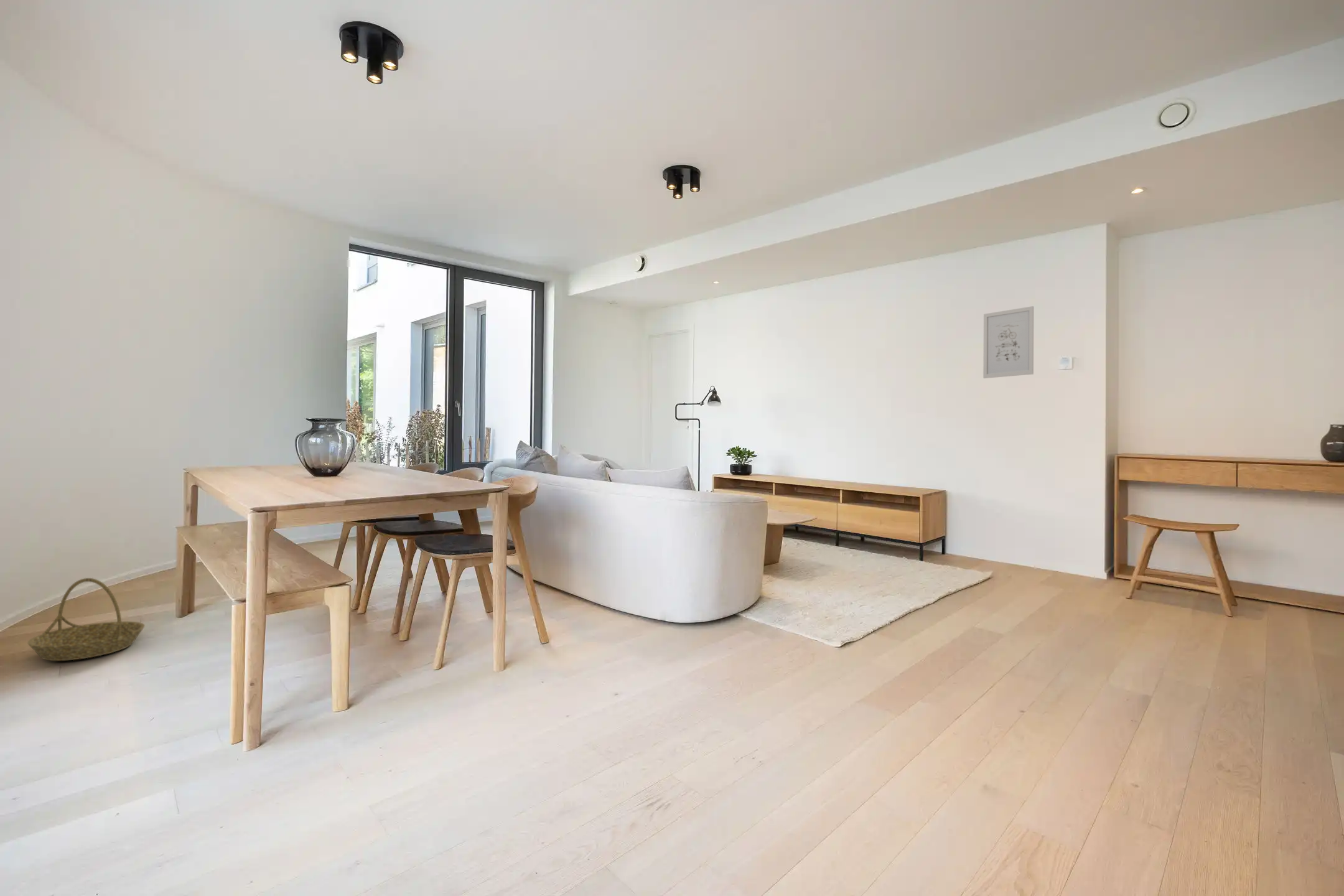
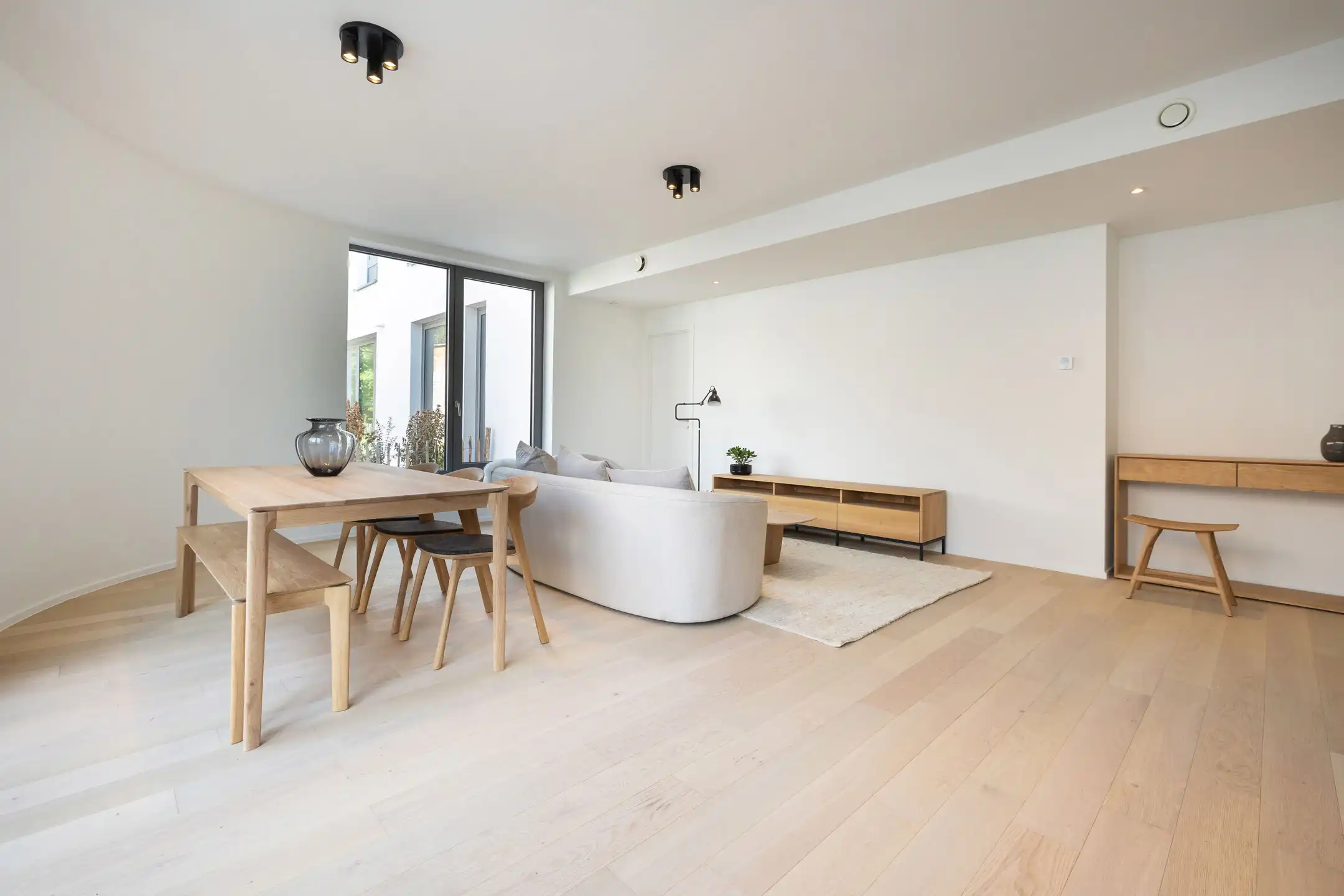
- basket [27,577,146,661]
- wall art [982,306,1034,379]
